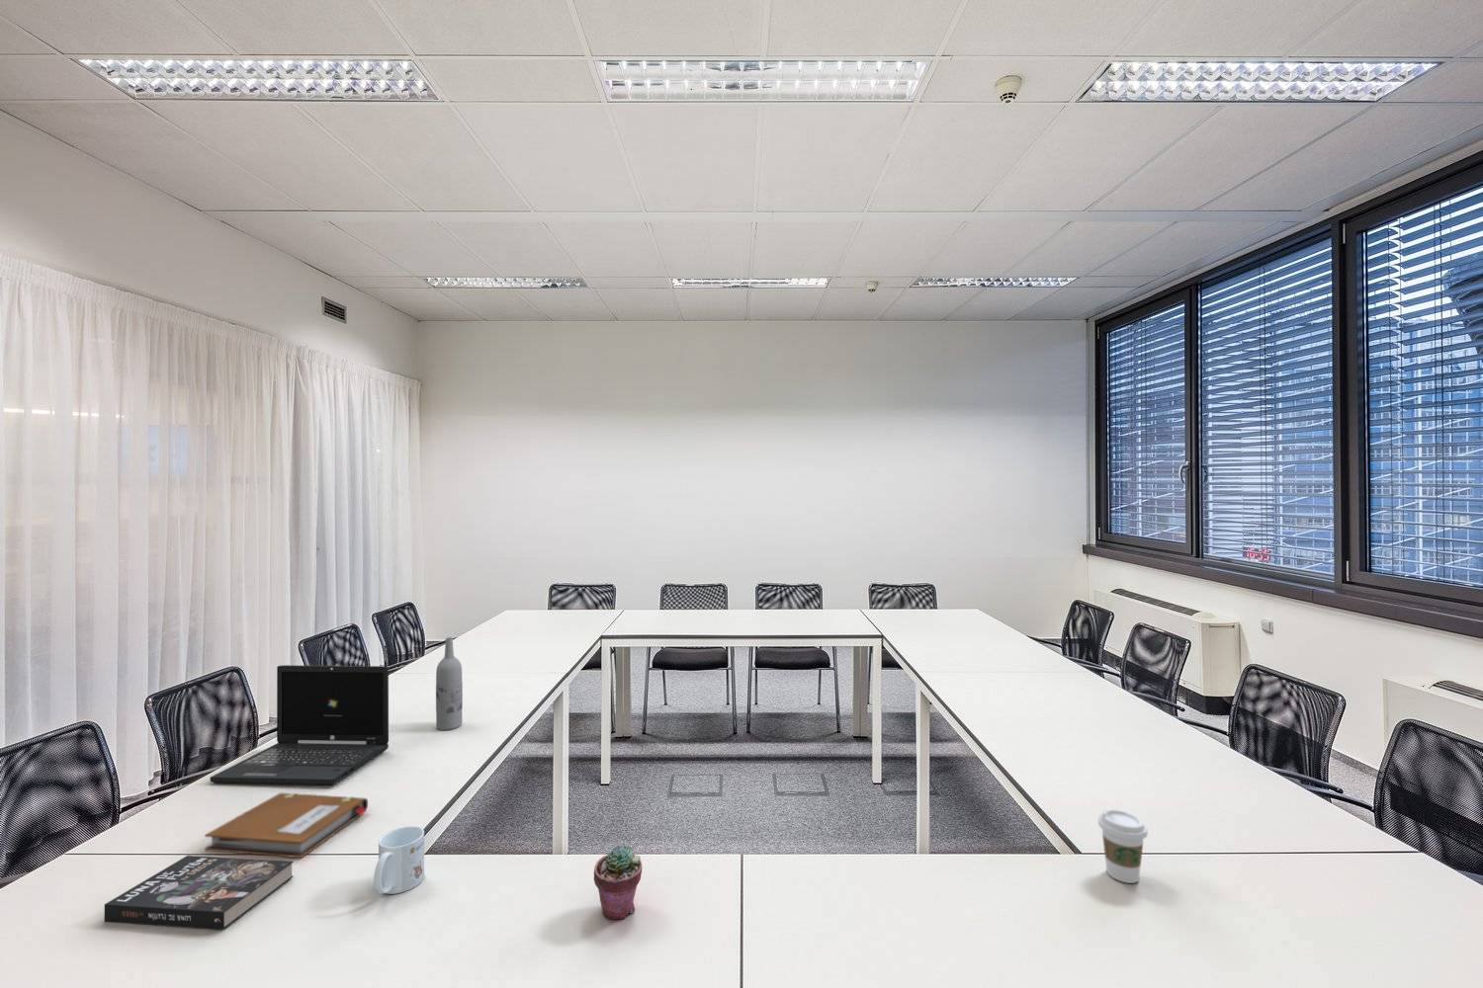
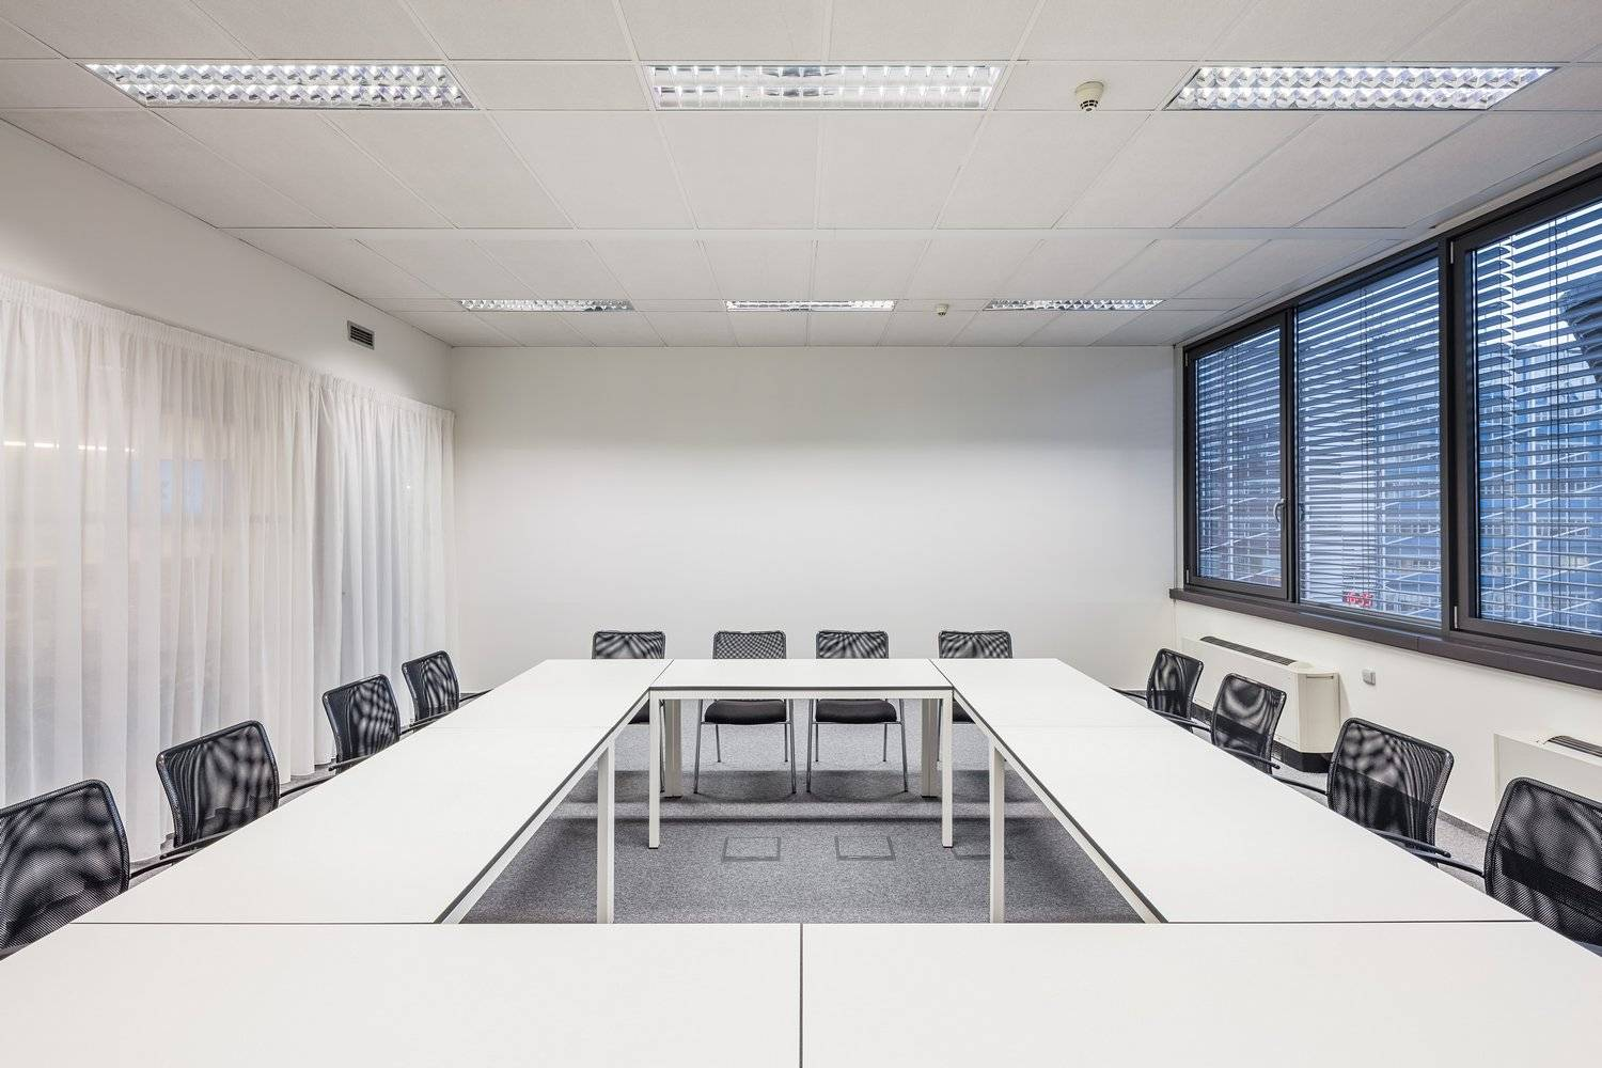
- wine bottle [435,636,463,731]
- coffee cup [1098,808,1149,884]
- book [104,855,295,931]
- notebook [204,792,369,859]
- mug [373,825,425,895]
- potted succulent [594,844,642,920]
- laptop [210,664,390,786]
